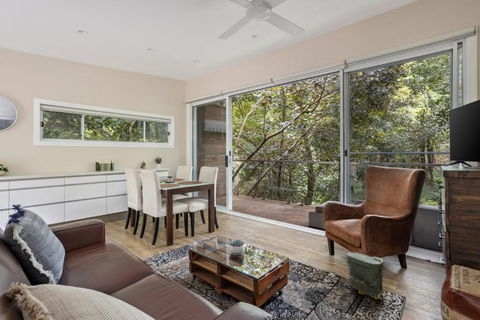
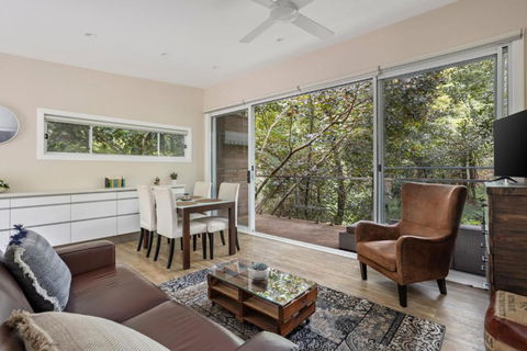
- bag [345,251,385,300]
